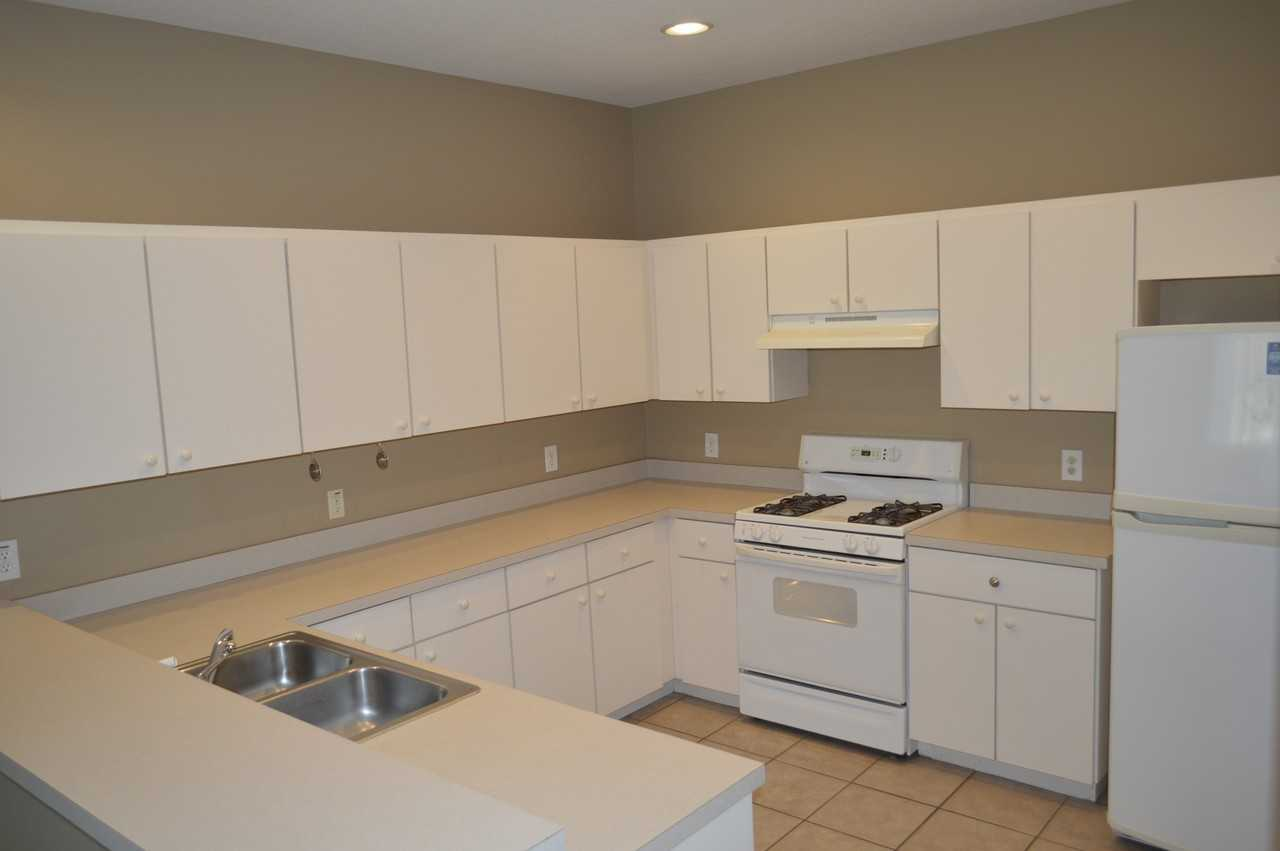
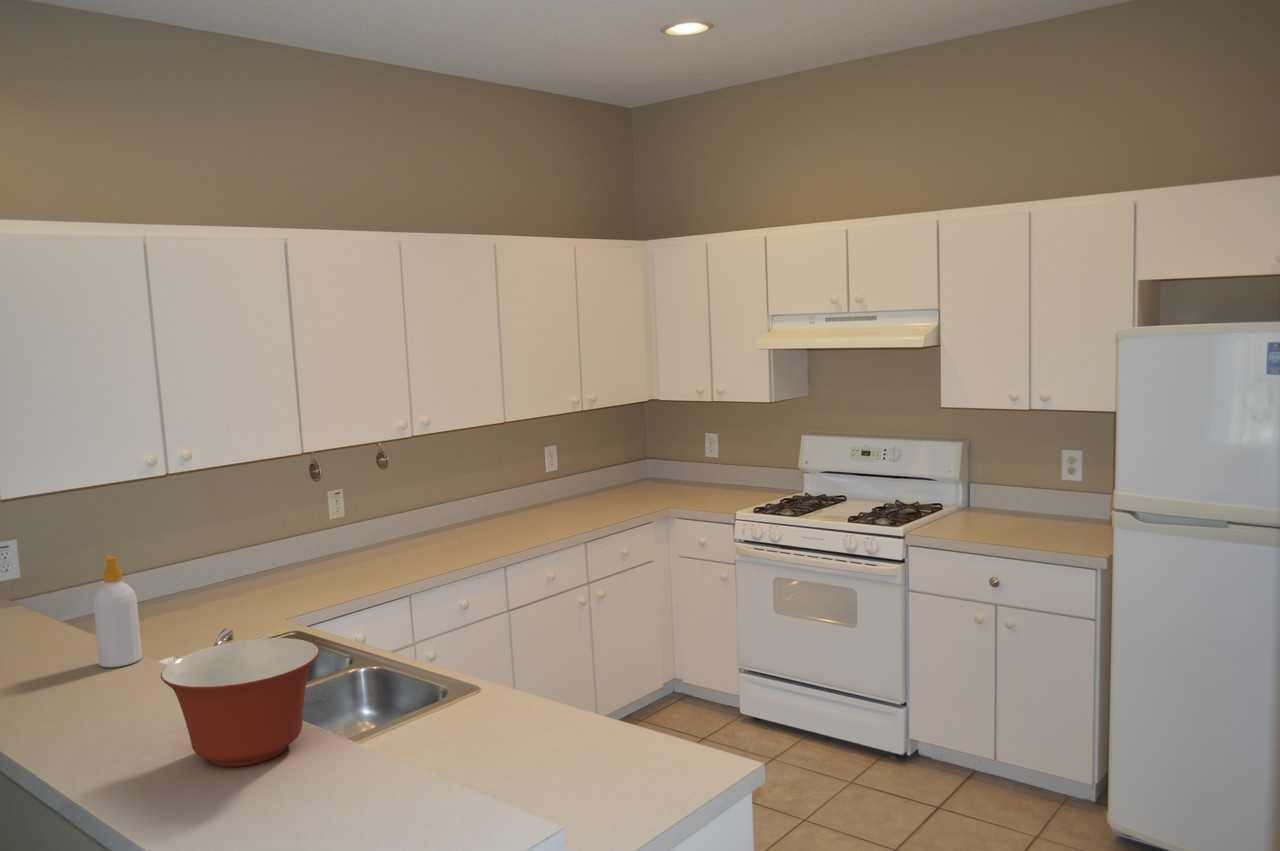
+ mixing bowl [160,637,320,768]
+ soap bottle [92,554,143,668]
